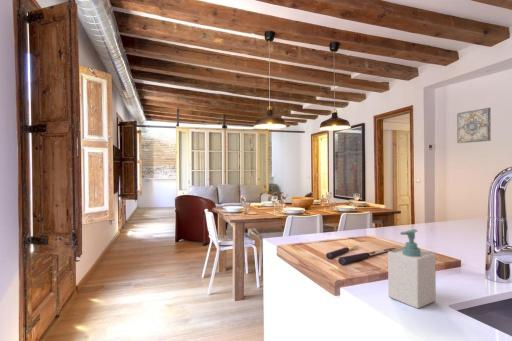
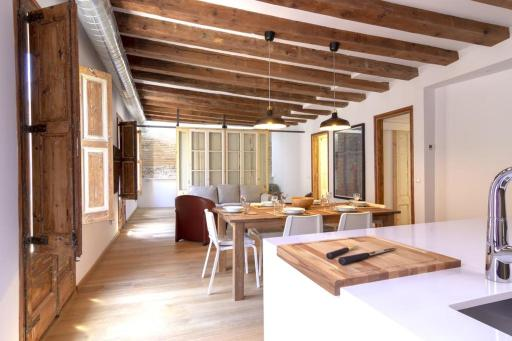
- wall art [456,107,492,144]
- soap bottle [387,228,437,310]
